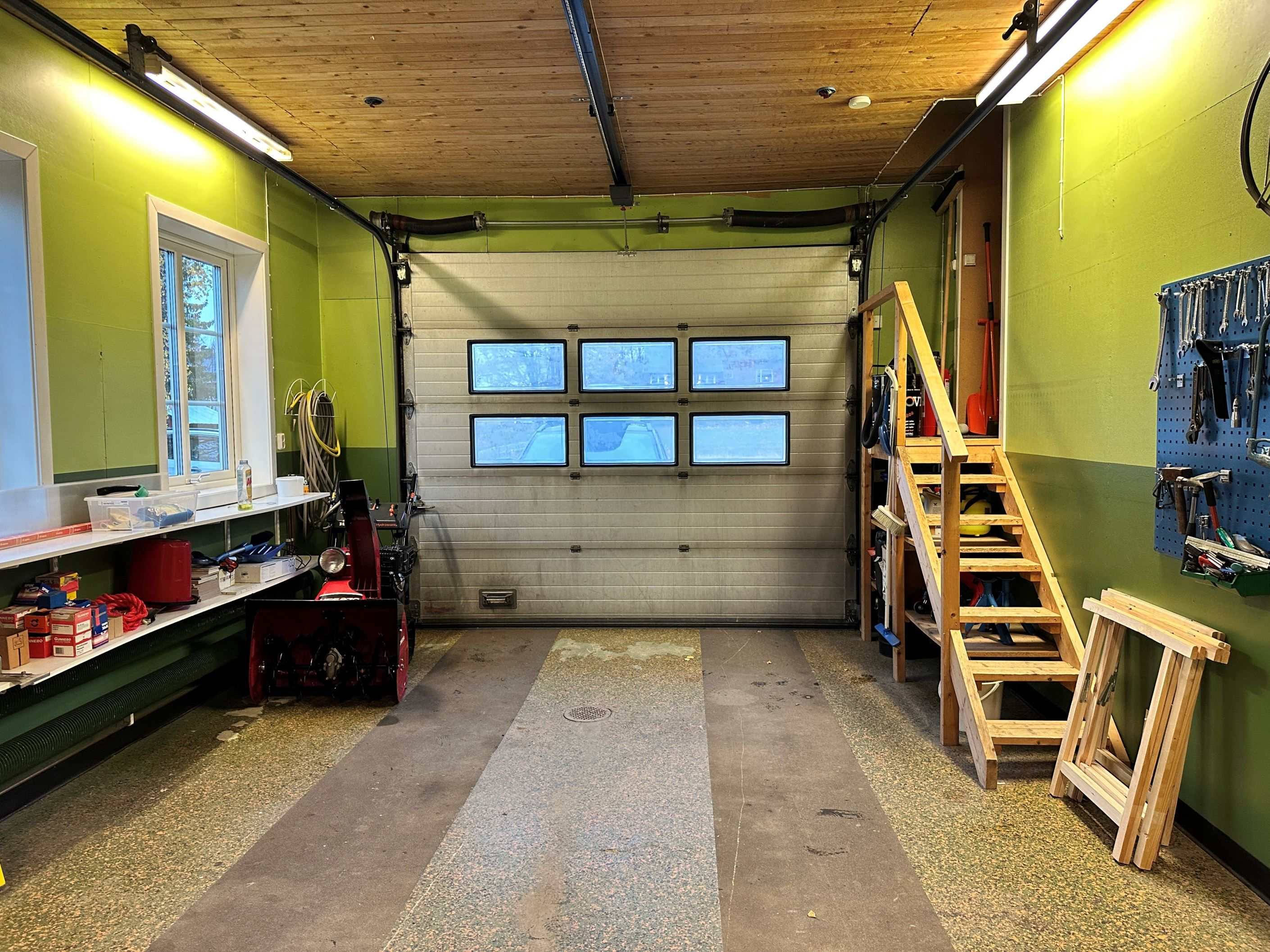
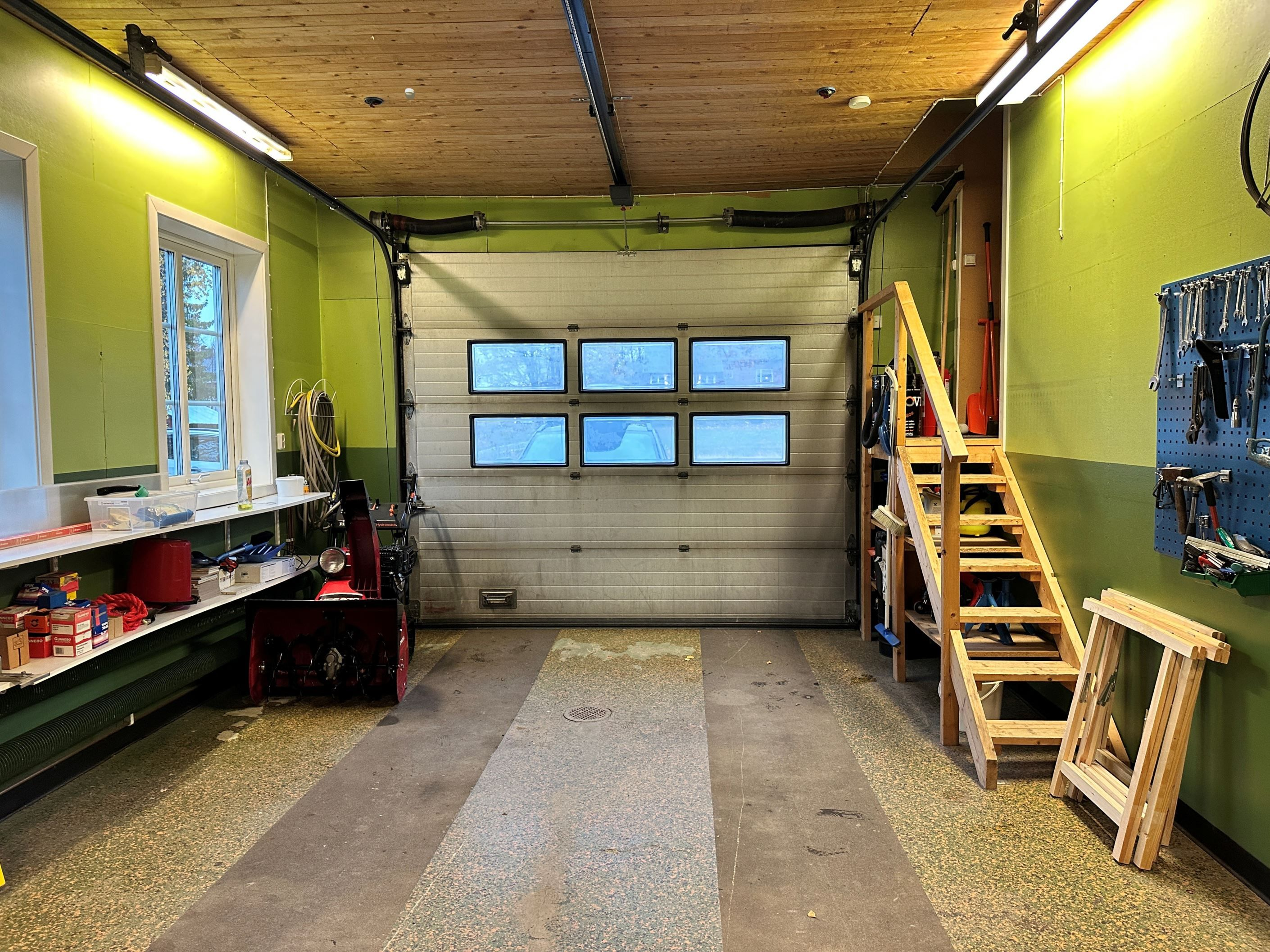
+ smoke detector [404,88,415,100]
